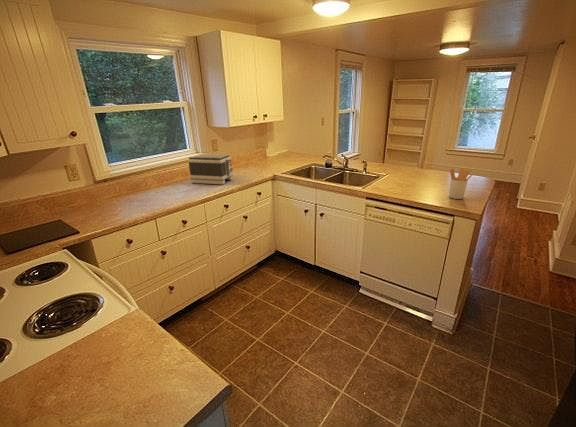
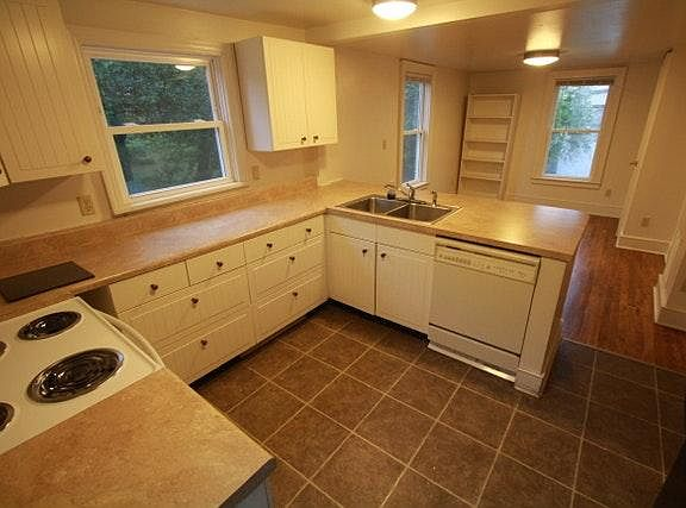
- toaster [187,153,234,185]
- utensil holder [448,168,473,200]
